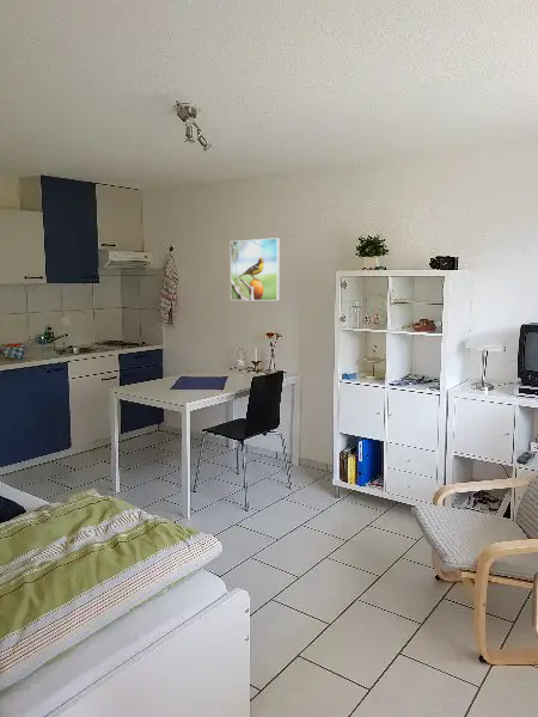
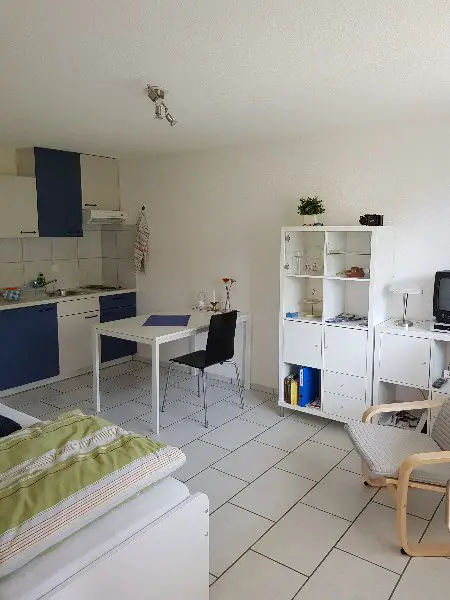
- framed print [230,237,281,302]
